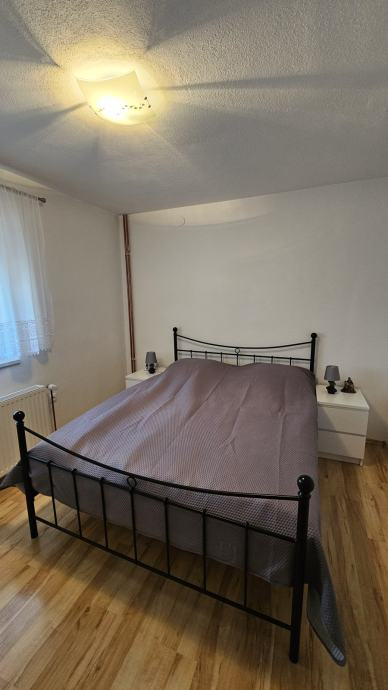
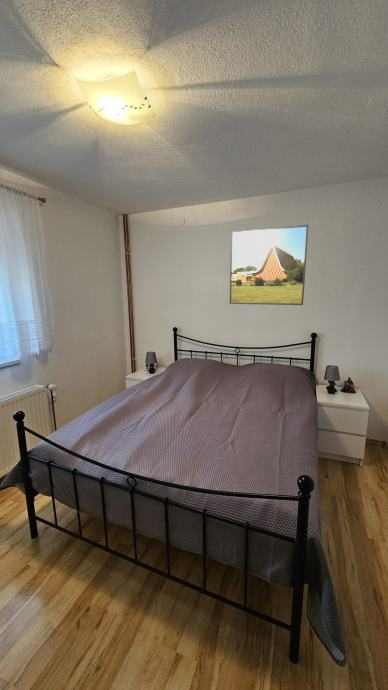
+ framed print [229,224,309,306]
